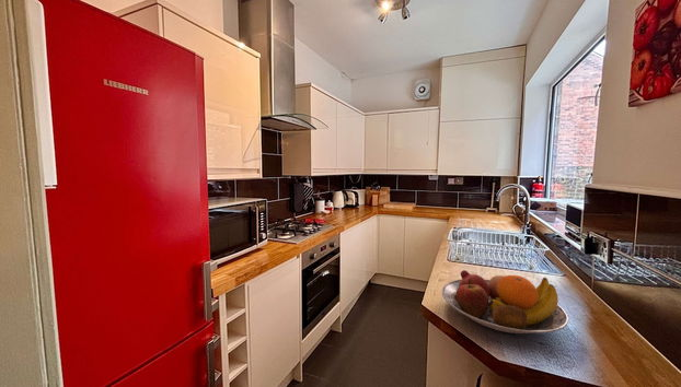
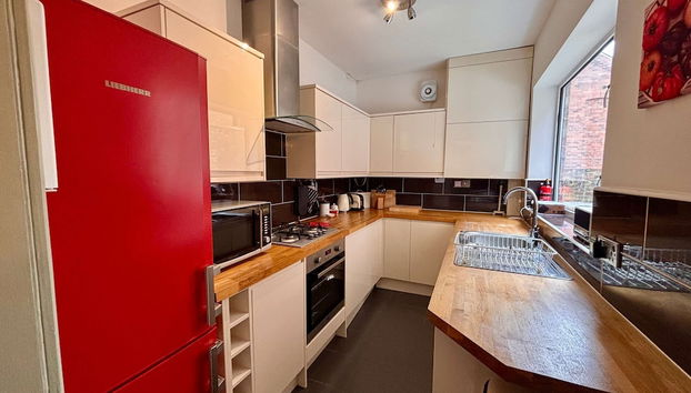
- fruit bowl [441,269,569,335]
